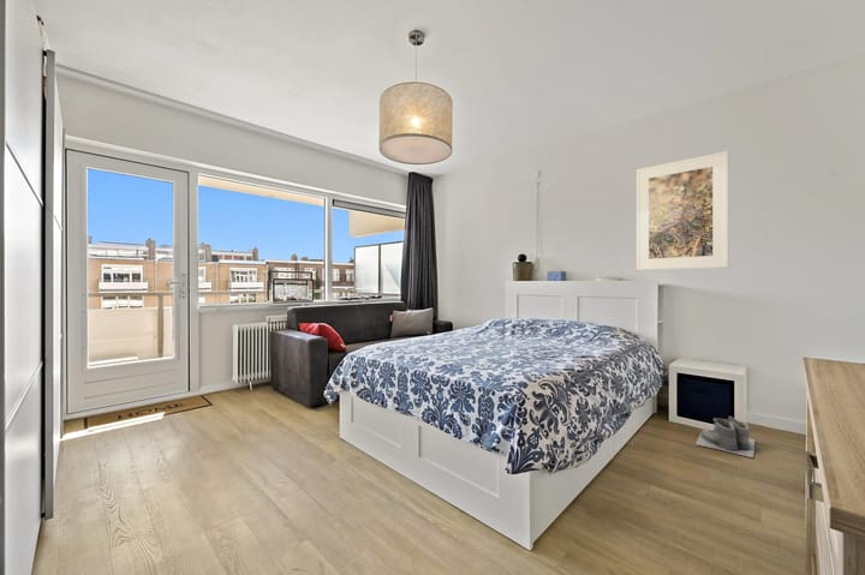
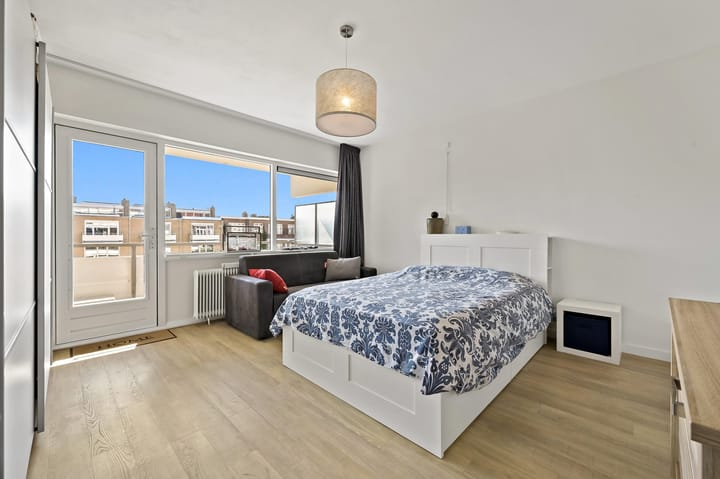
- boots [694,415,756,459]
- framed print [636,150,729,271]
